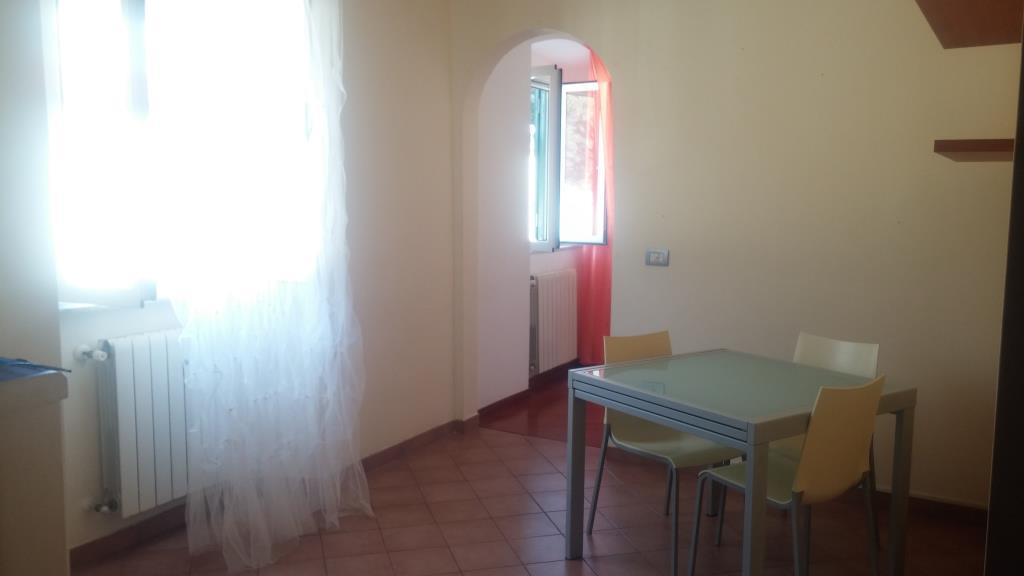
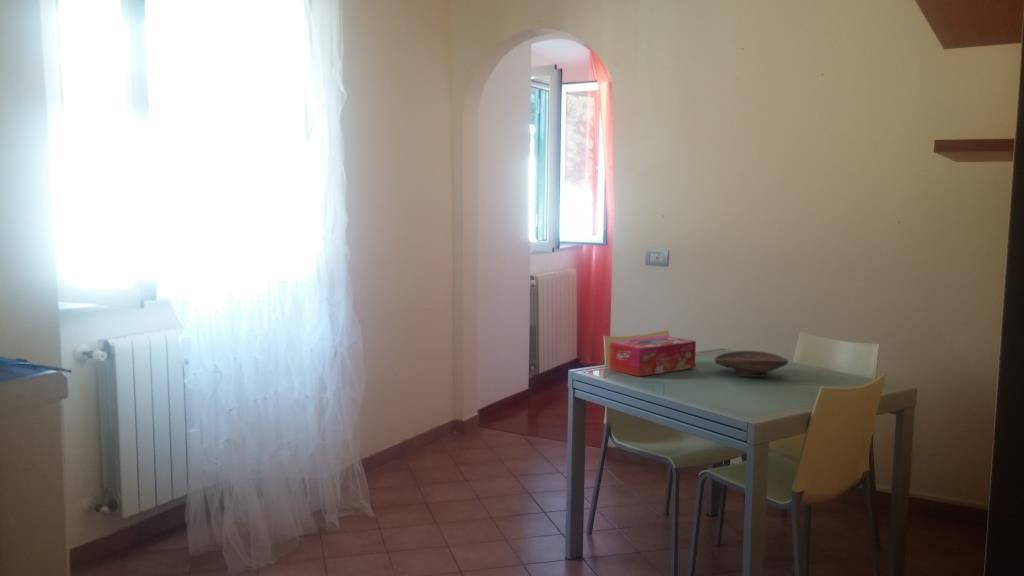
+ decorative bowl [713,350,789,378]
+ tissue box [608,335,697,377]
